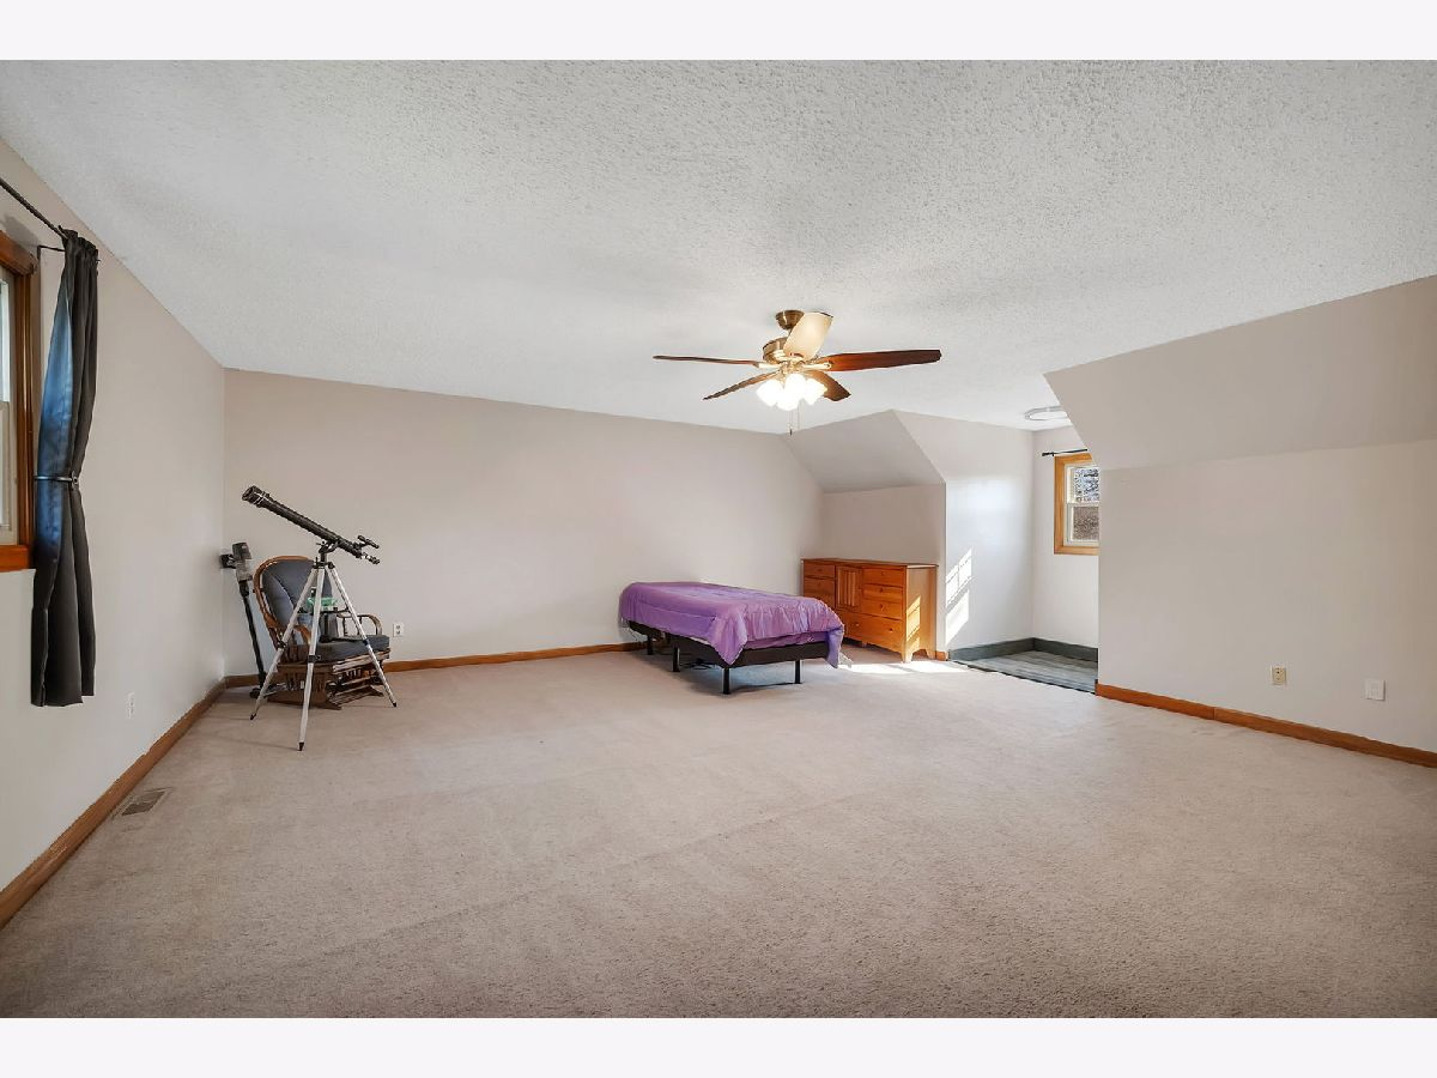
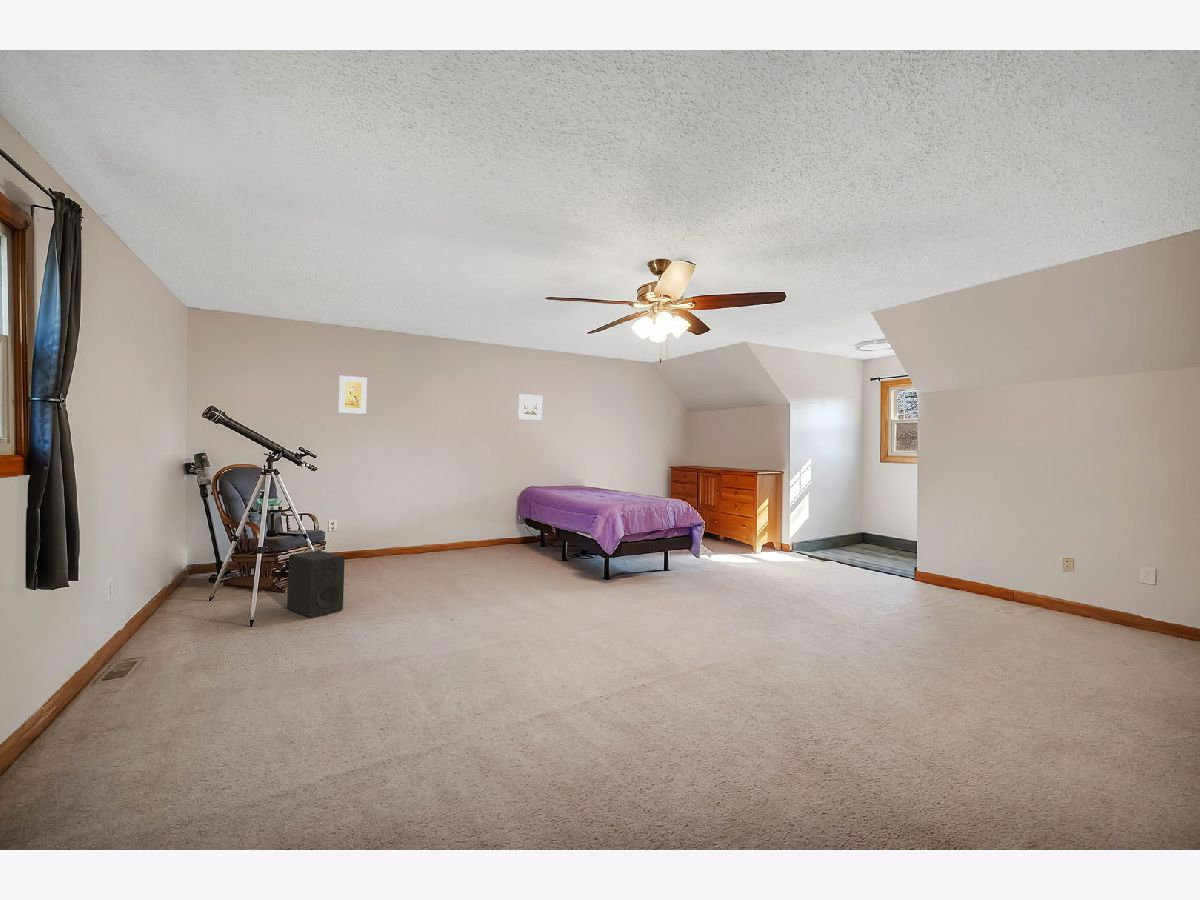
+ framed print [517,393,543,421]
+ speaker [286,550,346,619]
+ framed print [338,375,368,415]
